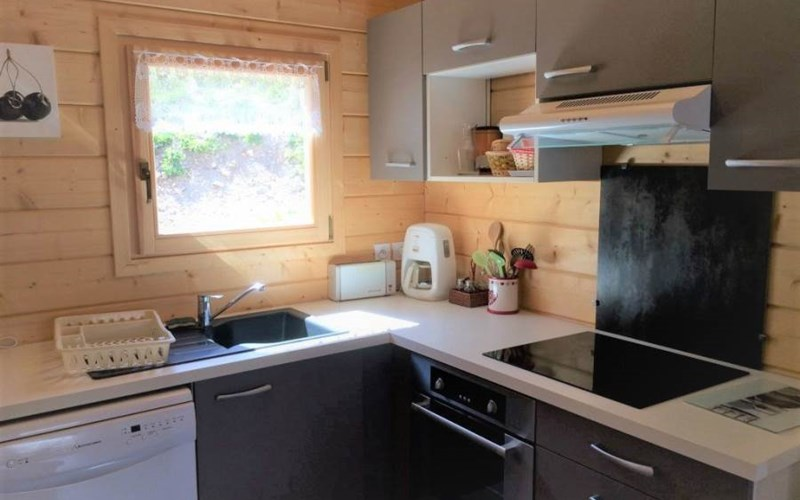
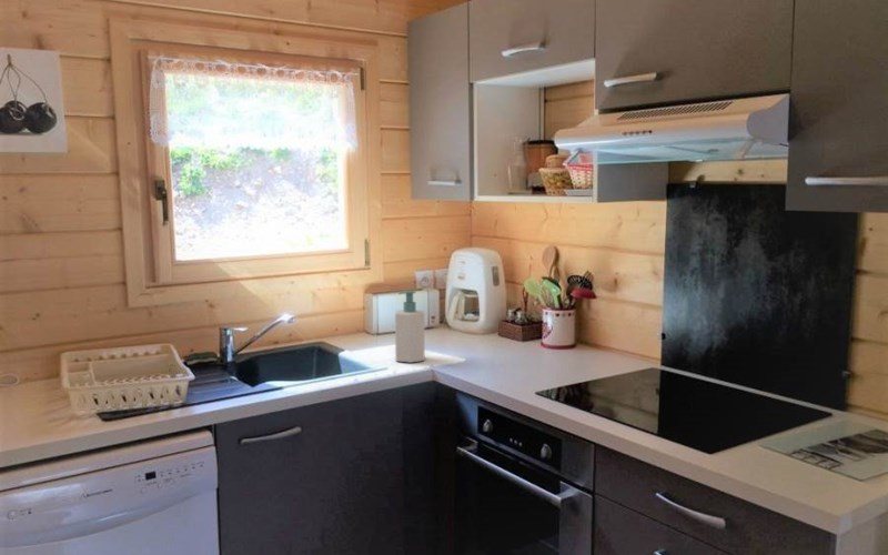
+ soap bottle [394,290,426,364]
